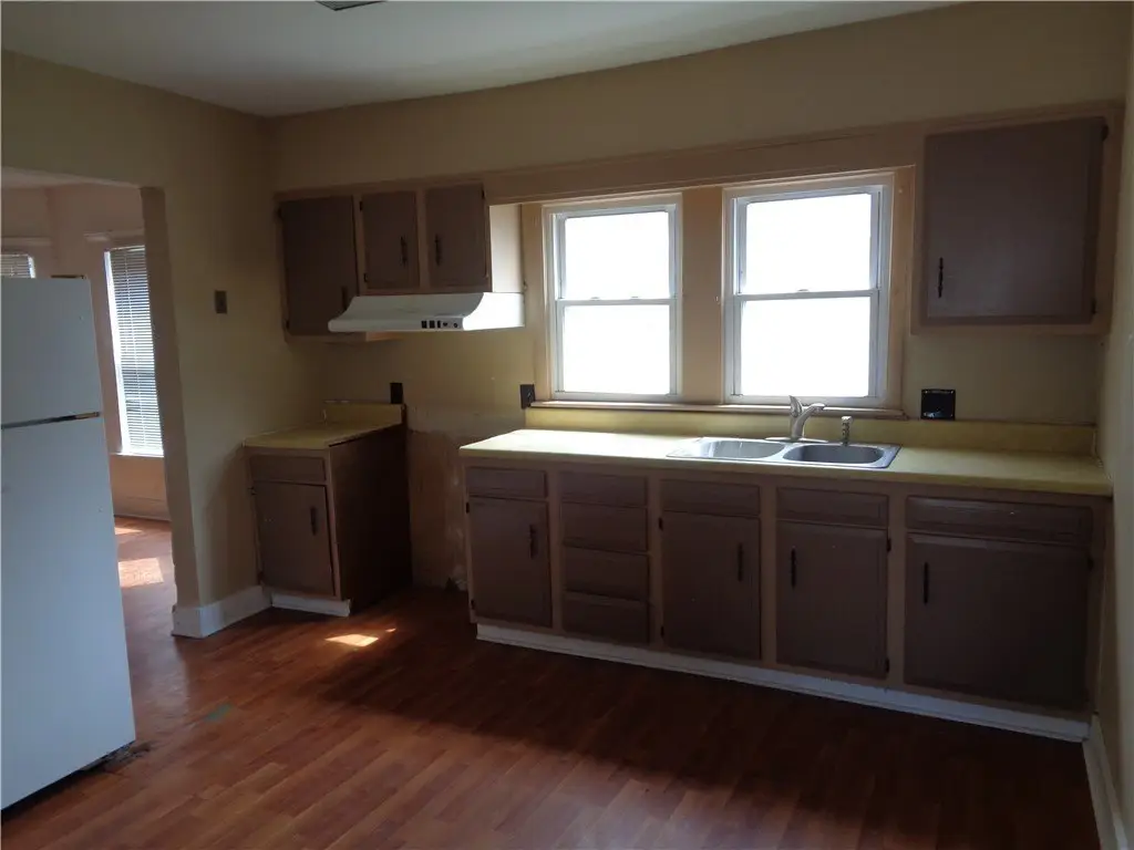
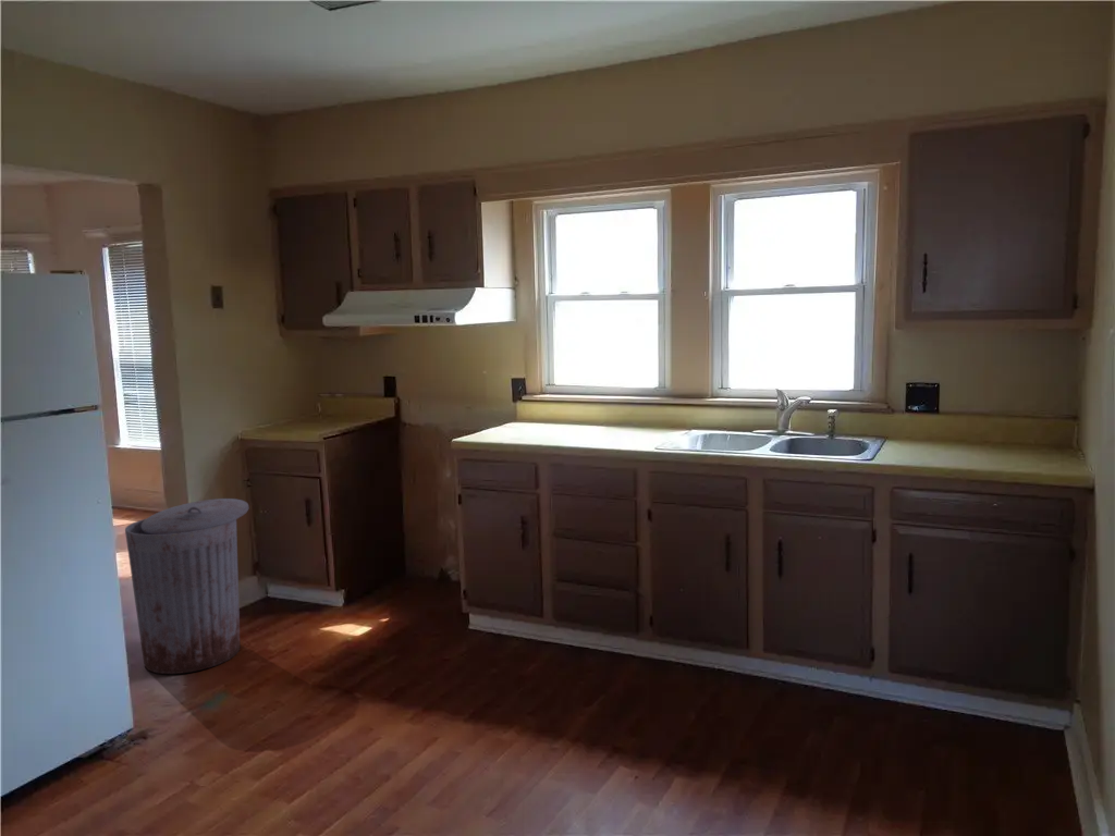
+ trash can [124,497,249,675]
